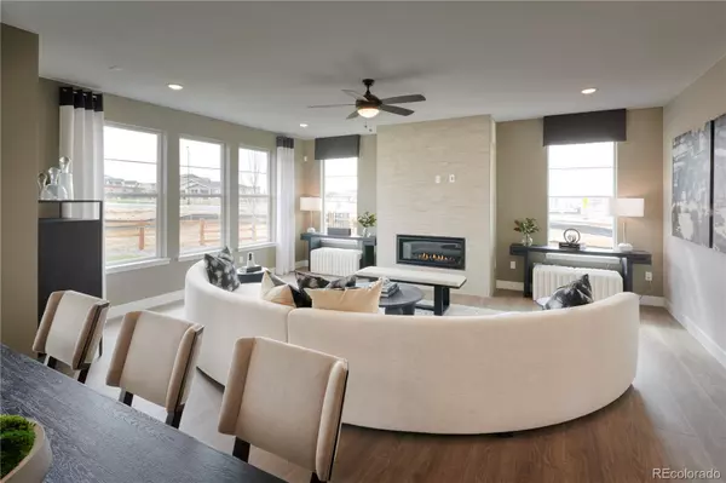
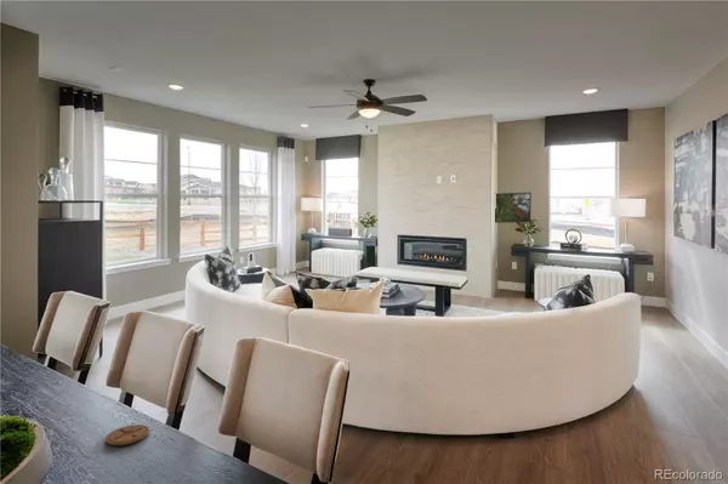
+ coaster [104,423,150,446]
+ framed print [494,192,533,224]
